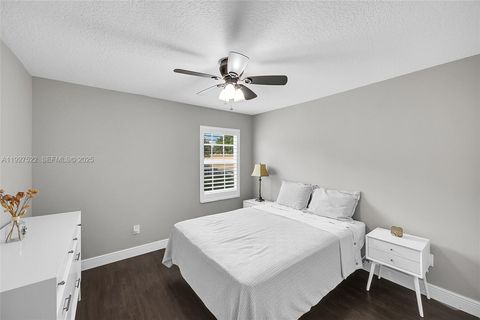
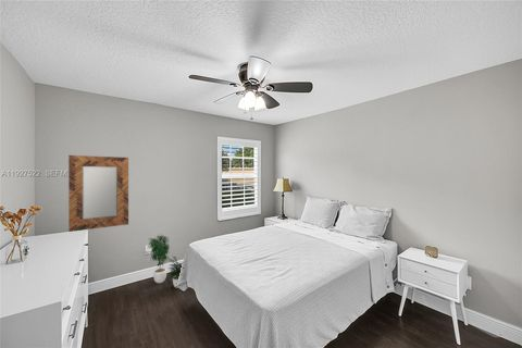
+ home mirror [67,154,129,233]
+ potted plant [147,234,184,288]
